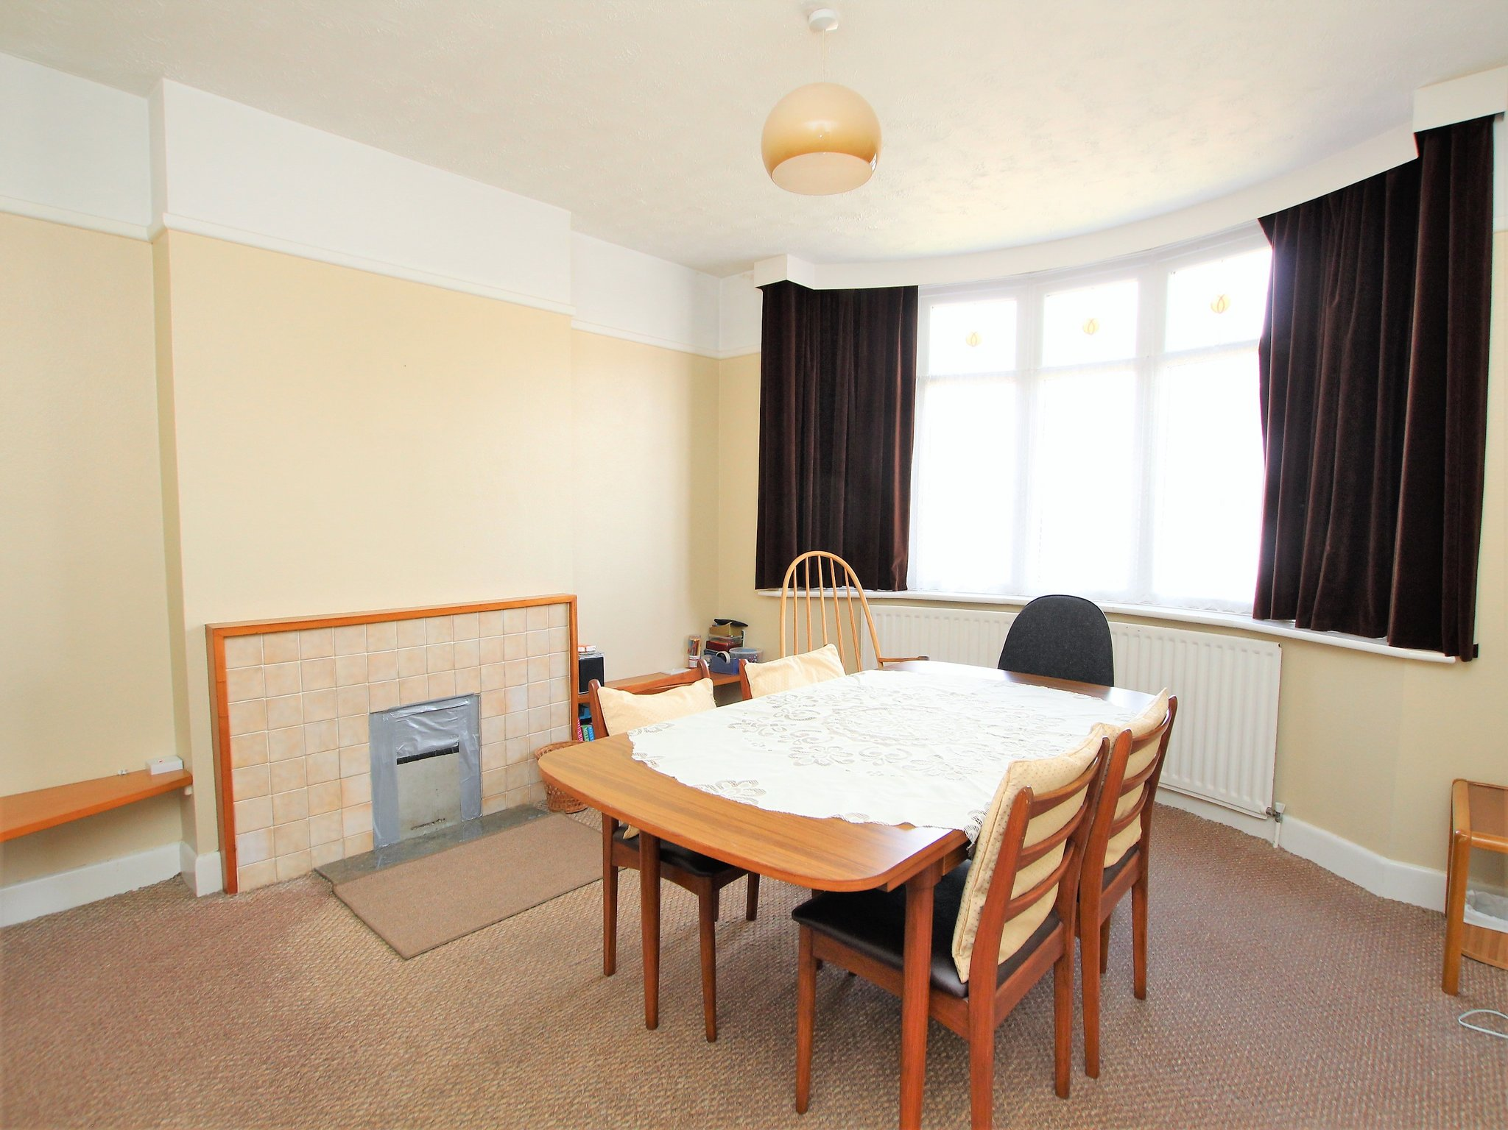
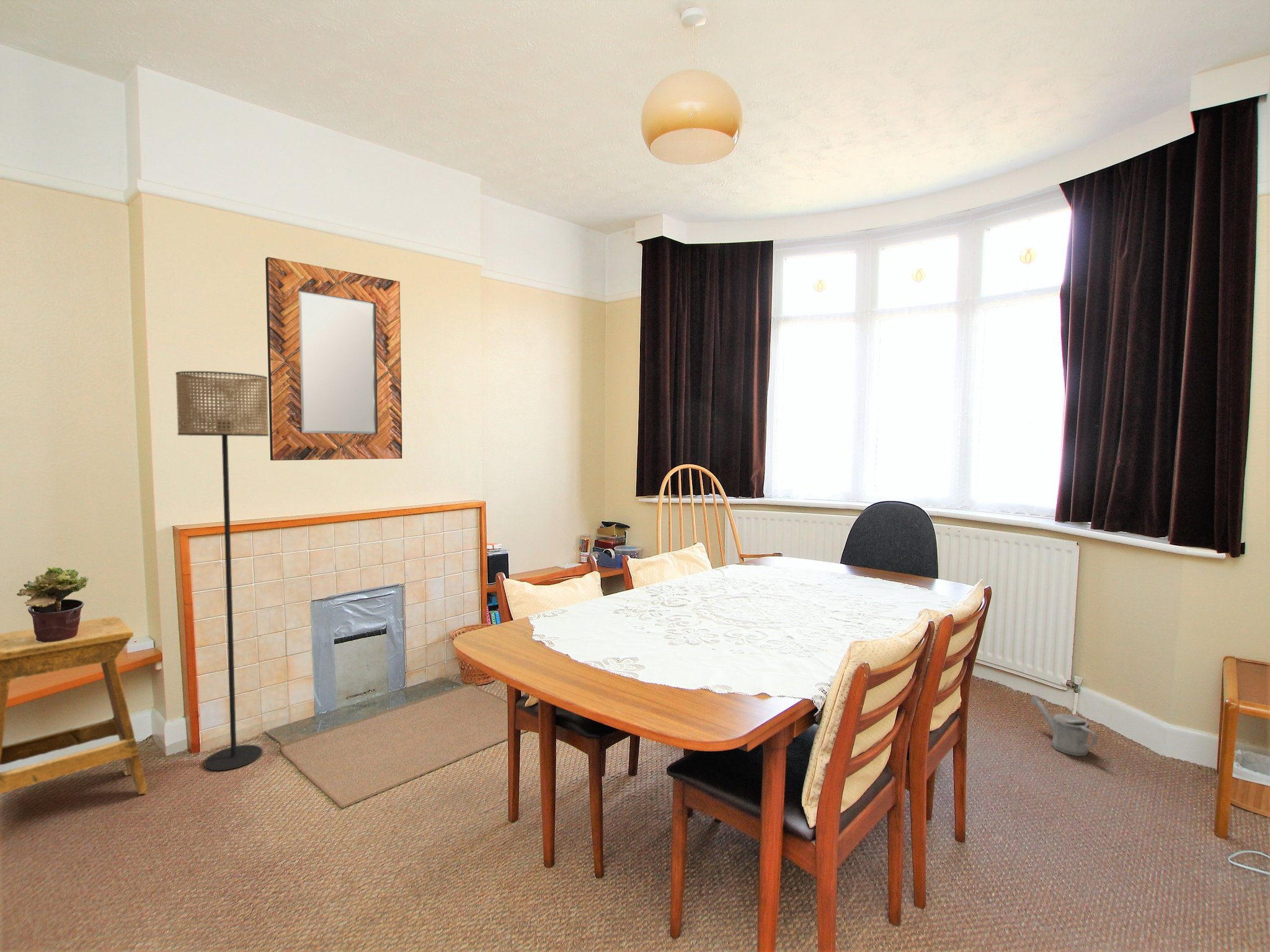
+ stool [0,616,148,795]
+ potted plant [16,566,89,643]
+ floor lamp [175,371,269,771]
+ watering can [1031,695,1098,757]
+ home mirror [265,257,402,461]
